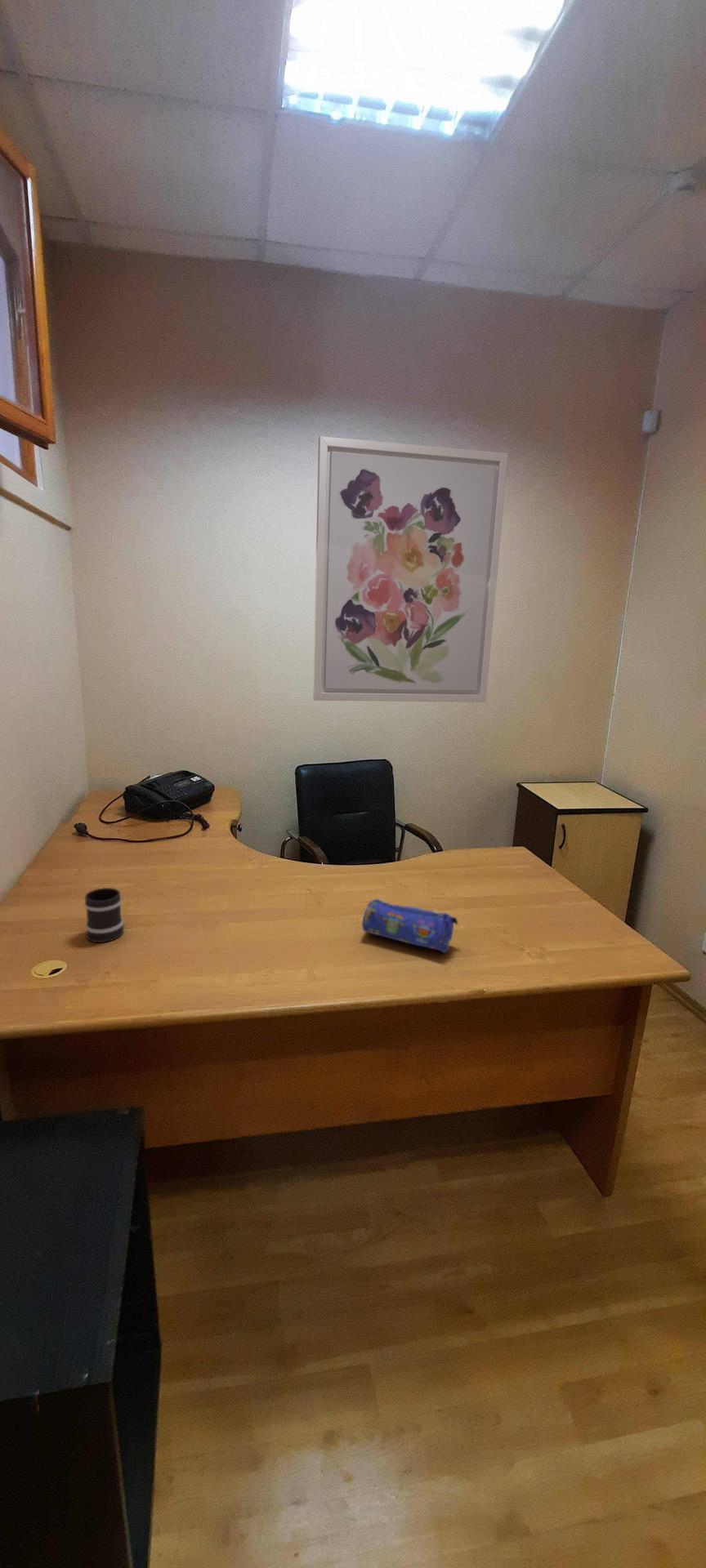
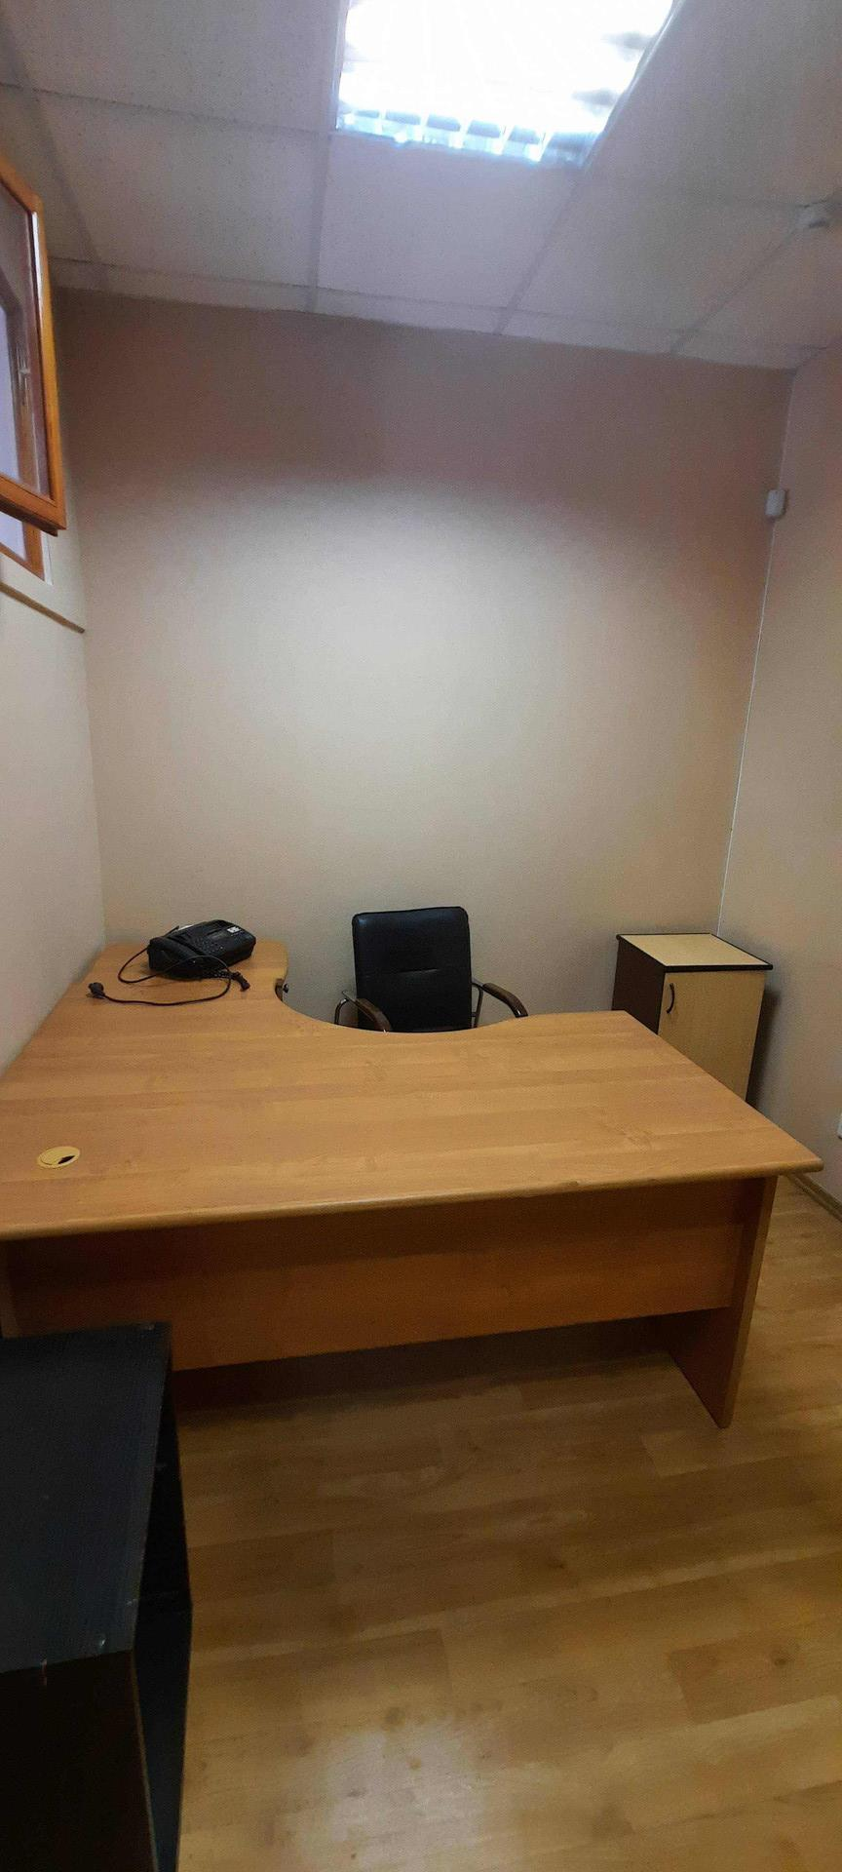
- mug [84,887,125,943]
- pencil case [361,898,458,954]
- wall art [312,435,509,703]
